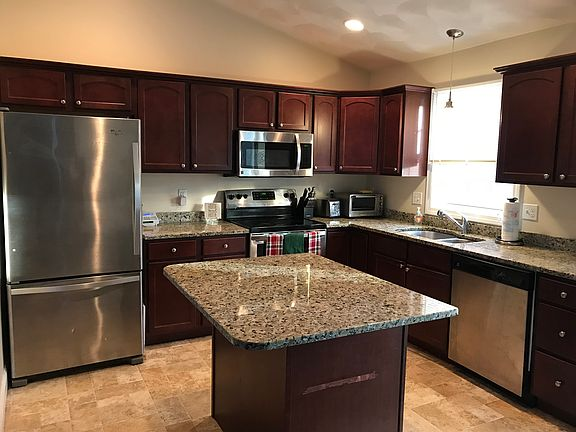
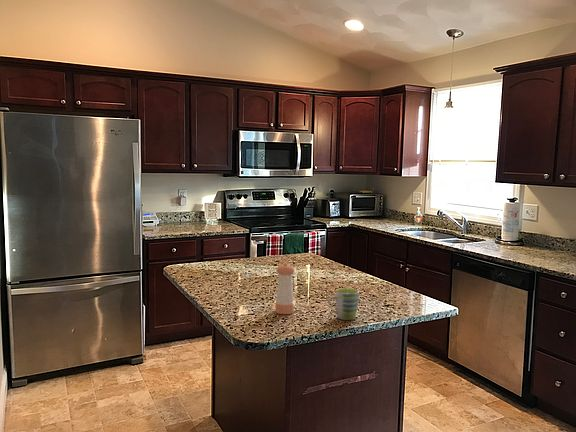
+ mug [327,287,360,321]
+ pepper shaker [274,262,295,315]
